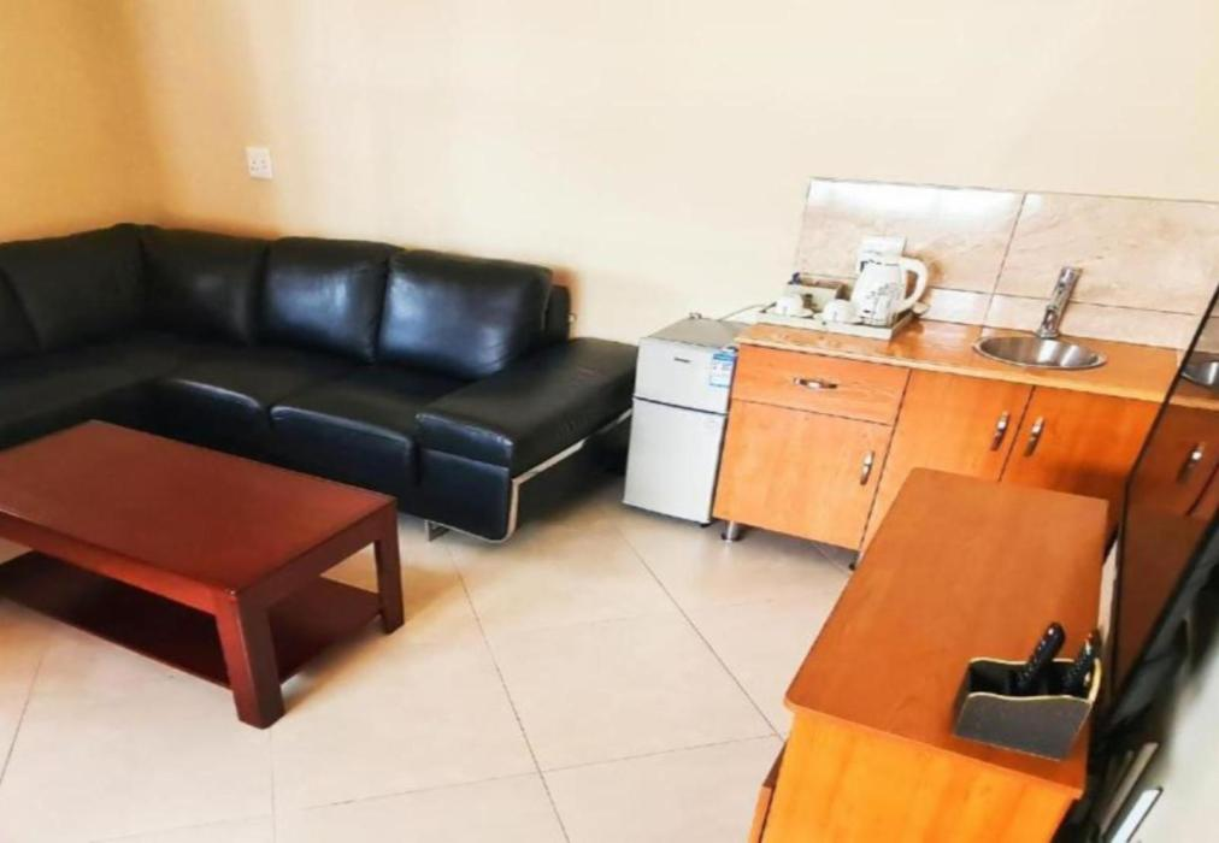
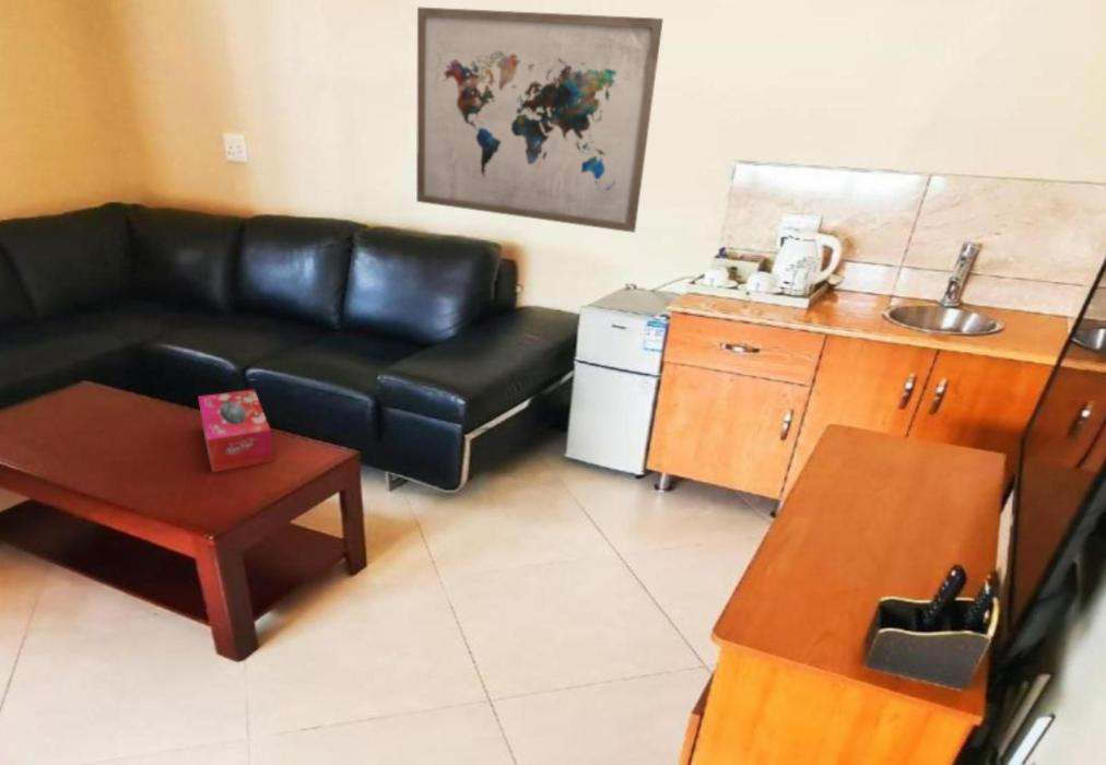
+ wall art [415,5,664,234]
+ tissue box [198,388,274,473]
